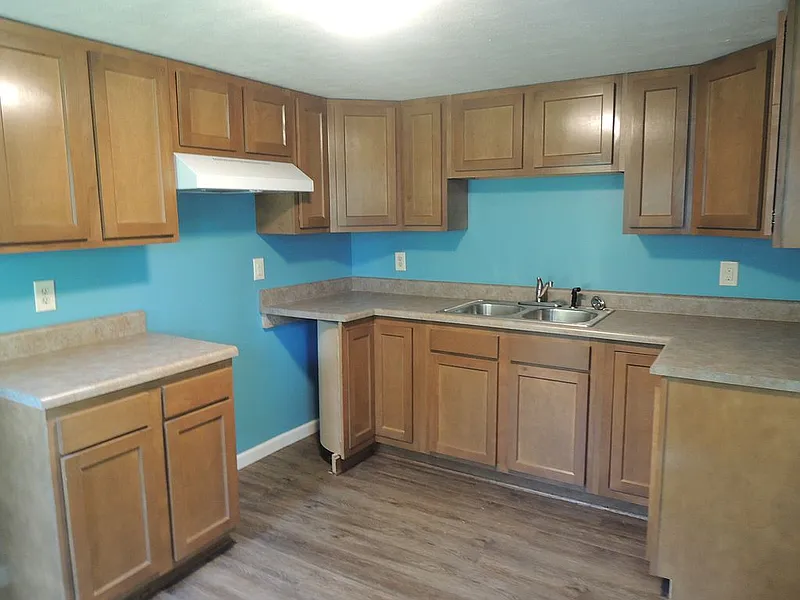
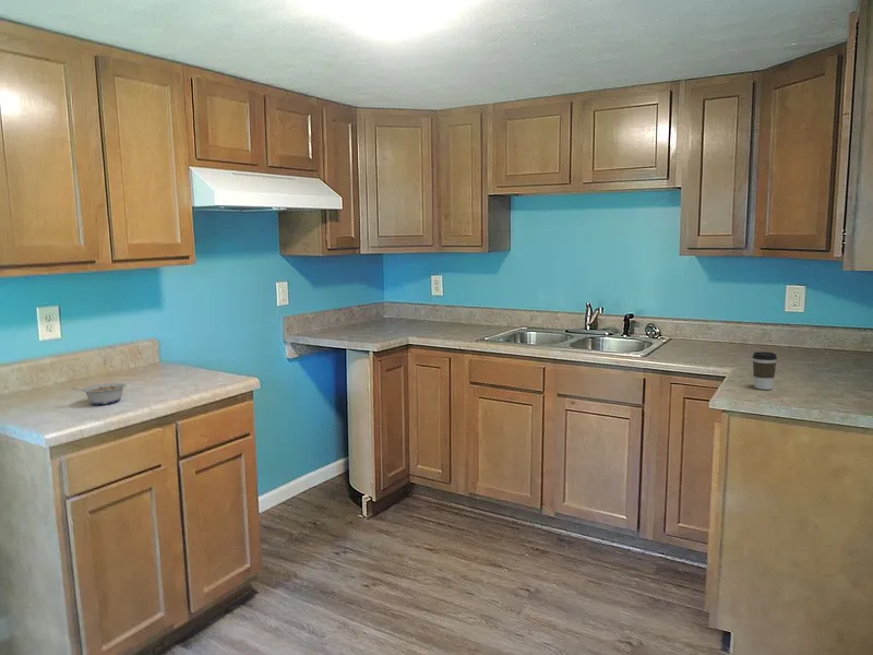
+ coffee cup [752,350,778,391]
+ legume [71,382,127,406]
